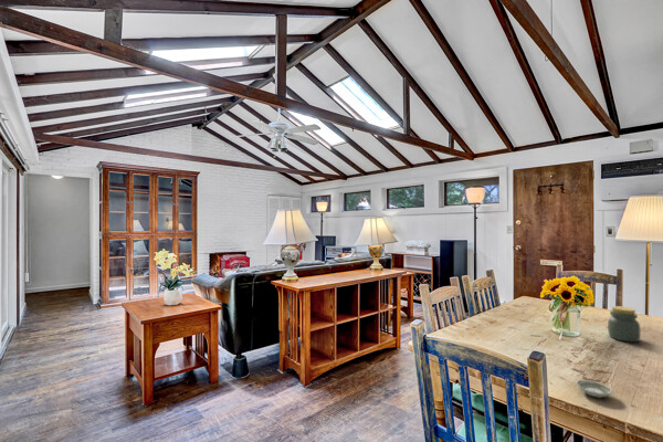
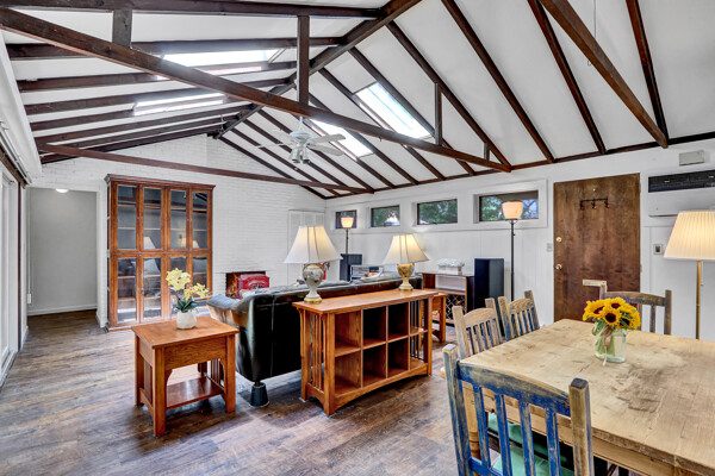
- jar [607,305,641,343]
- saucer [575,379,614,399]
